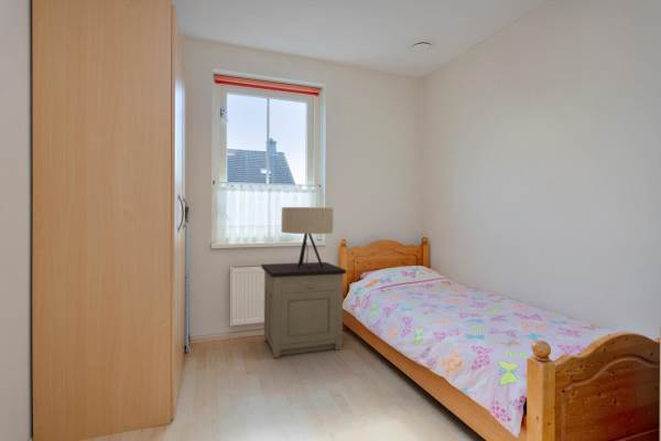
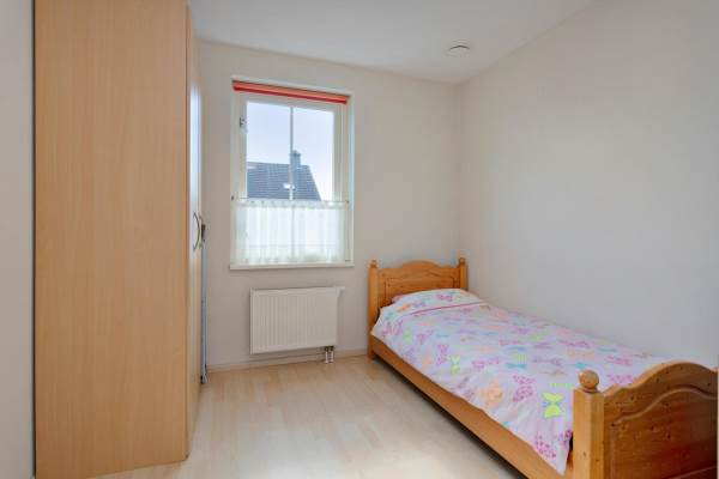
- table lamp [280,206,334,269]
- nightstand [260,261,347,359]
